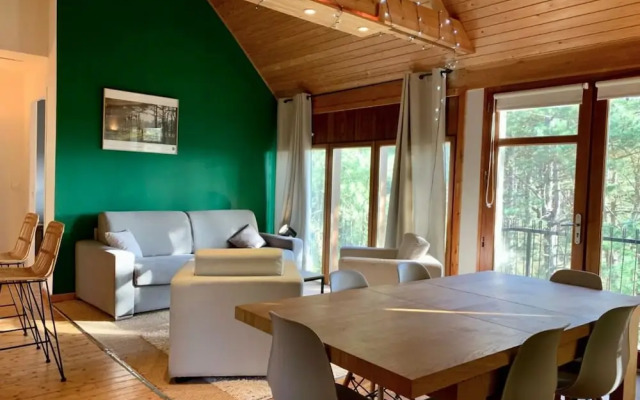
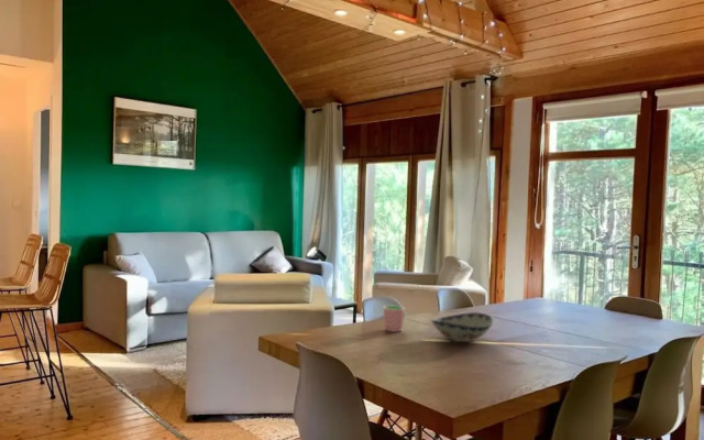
+ decorative bowl [430,311,495,343]
+ cup [383,305,406,333]
